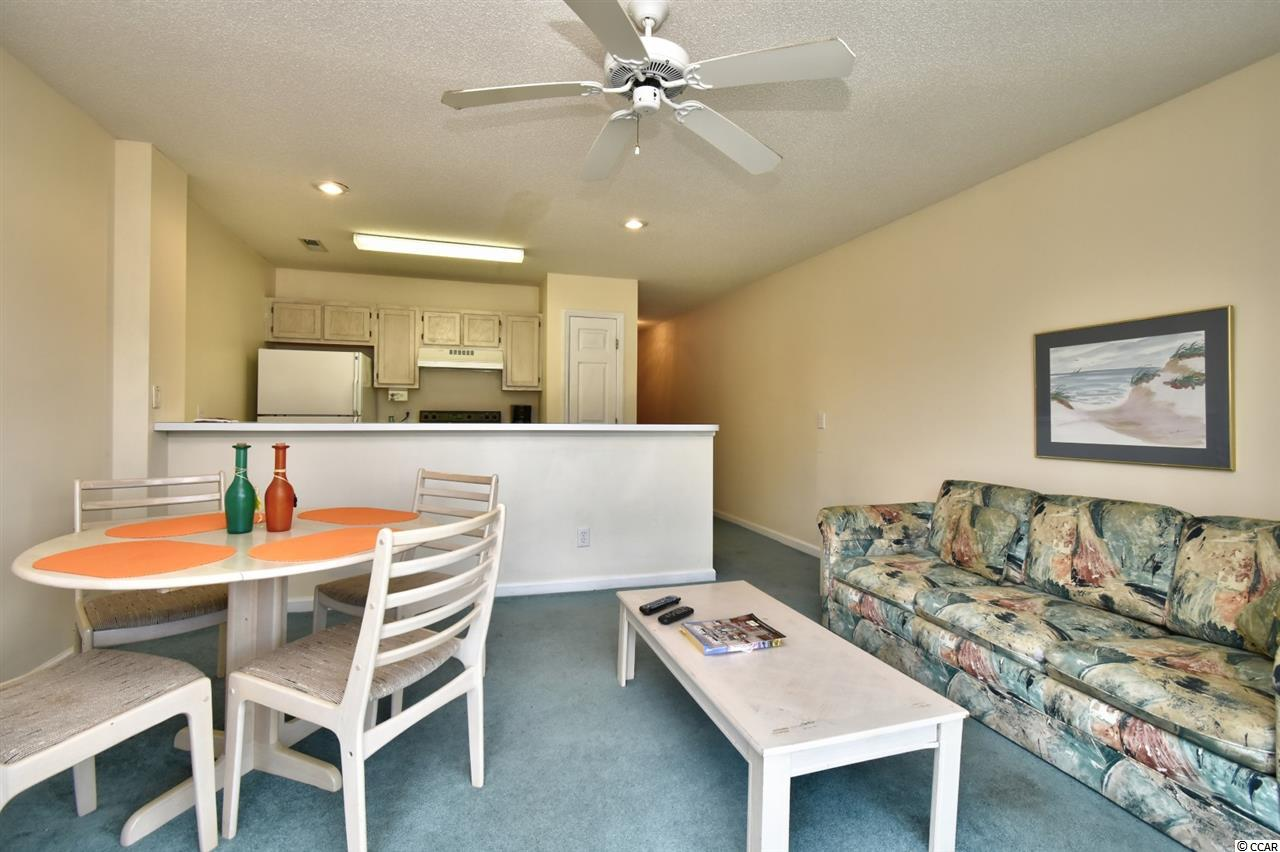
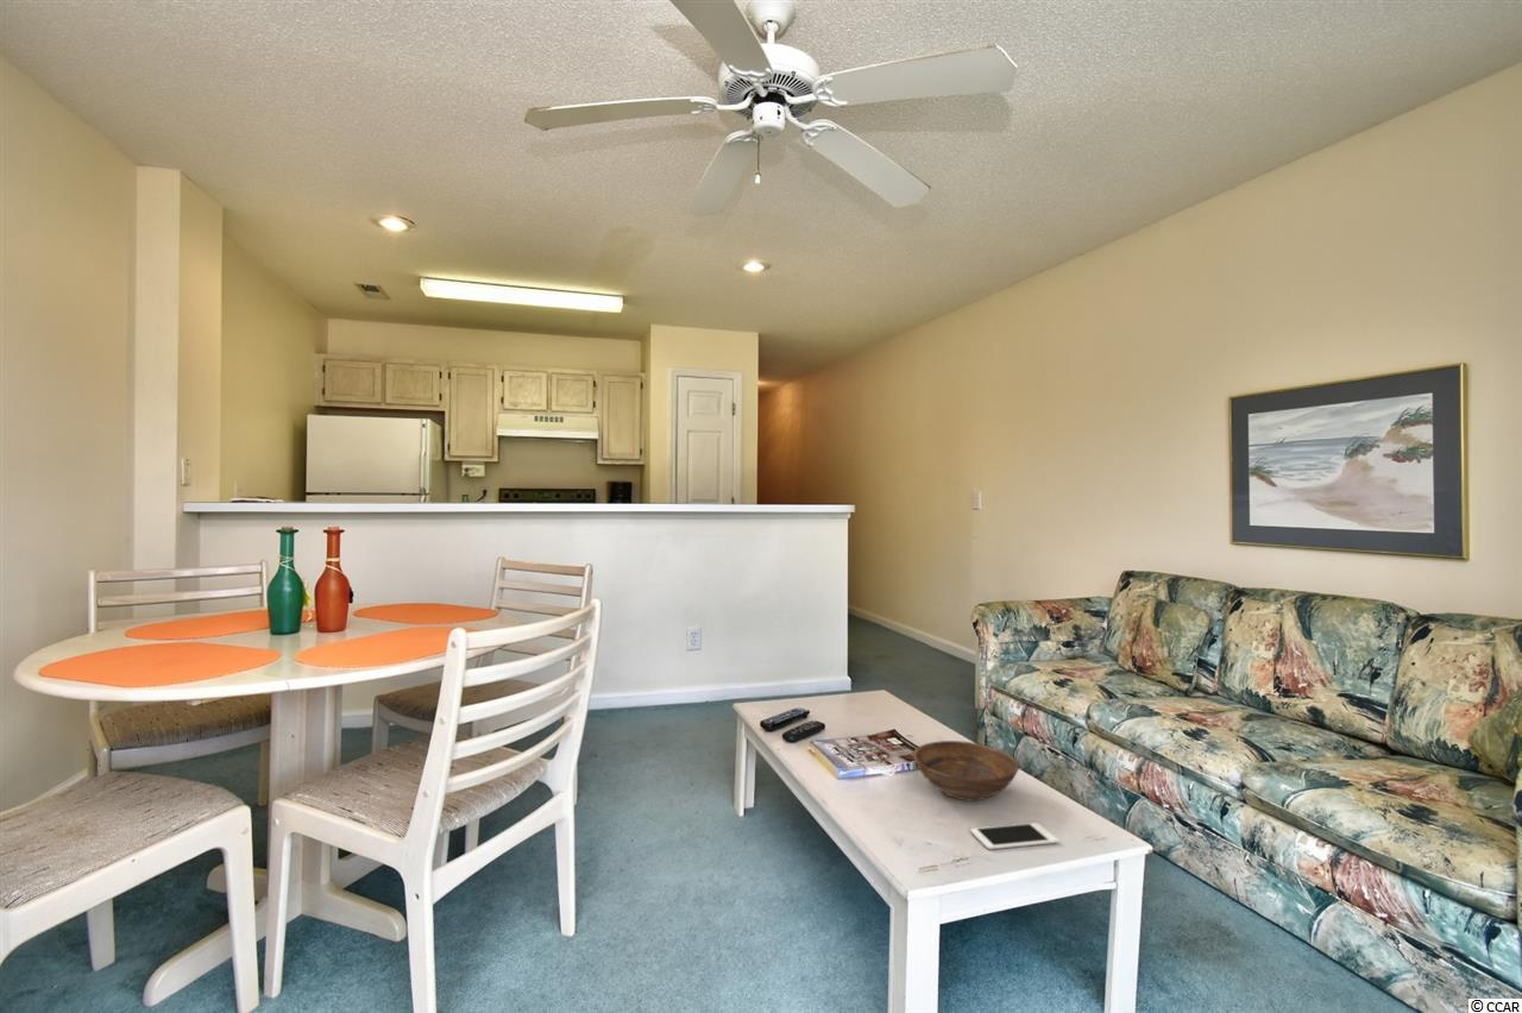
+ bowl [912,740,1020,801]
+ cell phone [969,822,1059,850]
